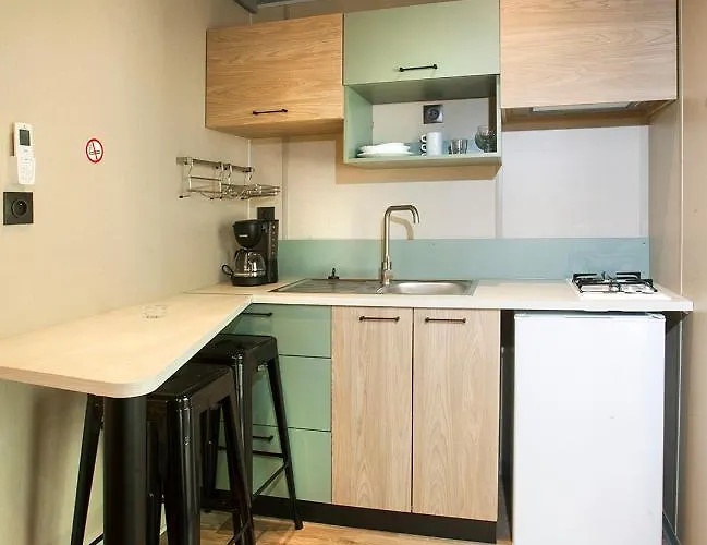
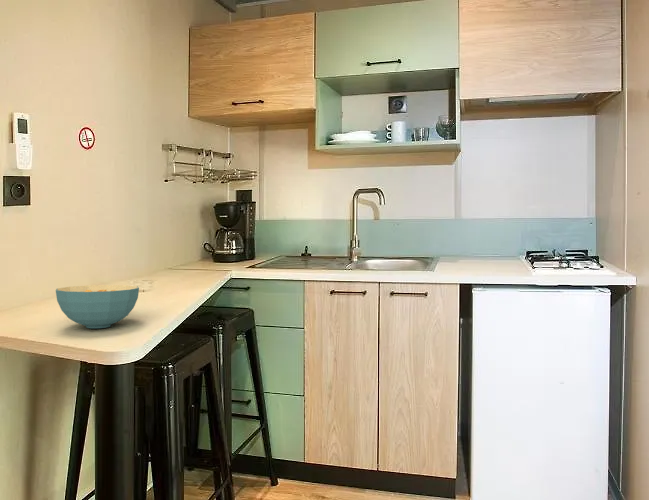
+ cereal bowl [55,284,140,329]
